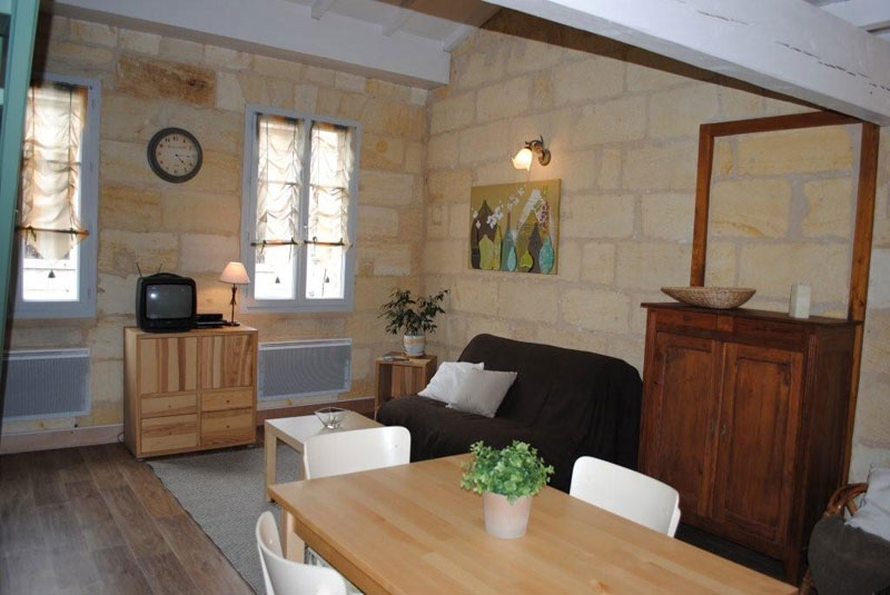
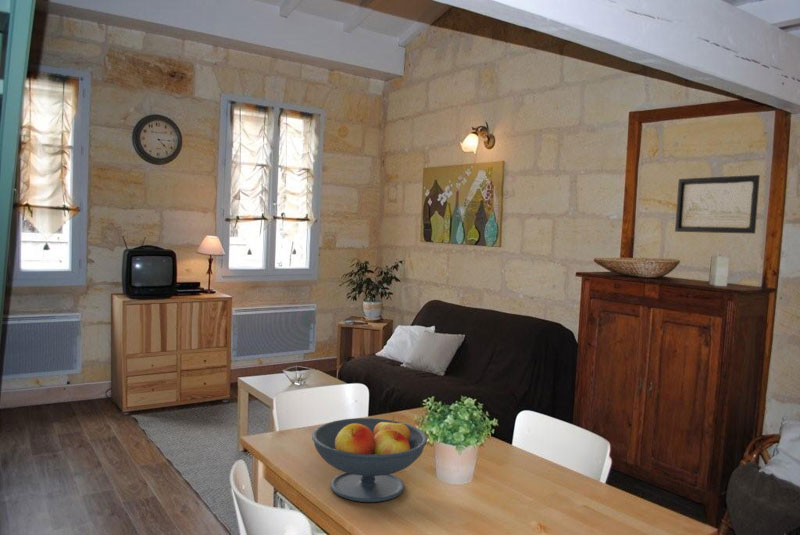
+ fruit bowl [311,416,428,503]
+ wall art [674,174,761,235]
